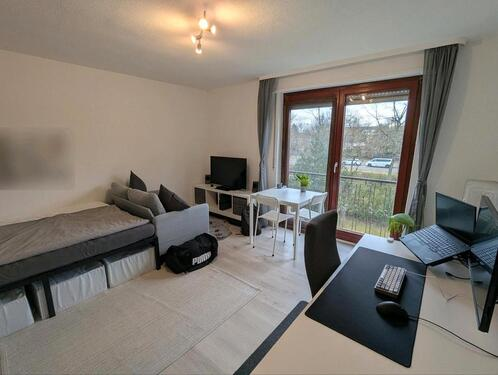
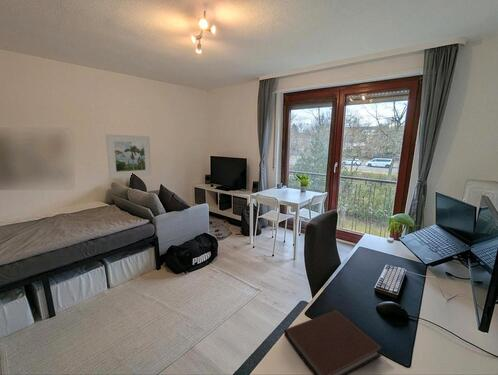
+ notebook [283,309,383,375]
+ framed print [105,133,153,180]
